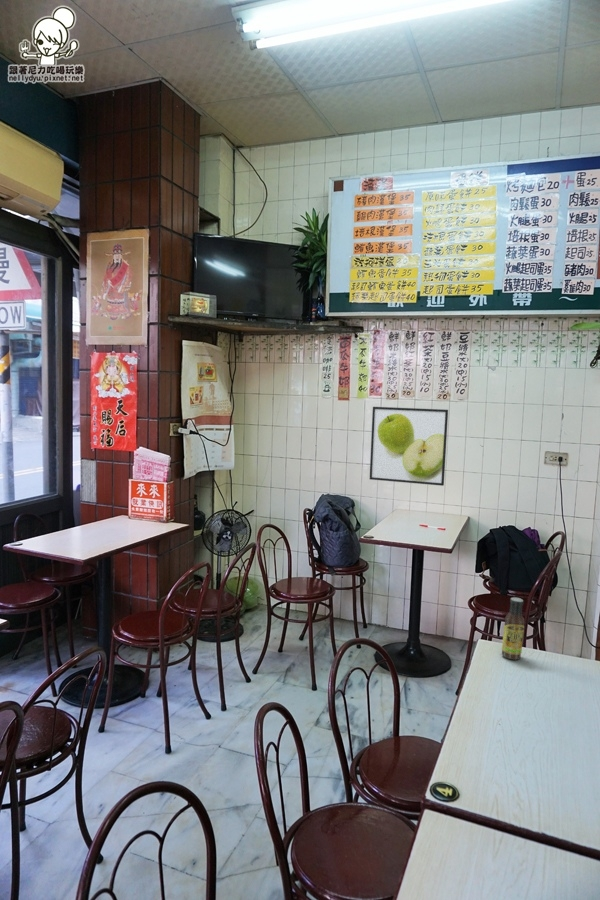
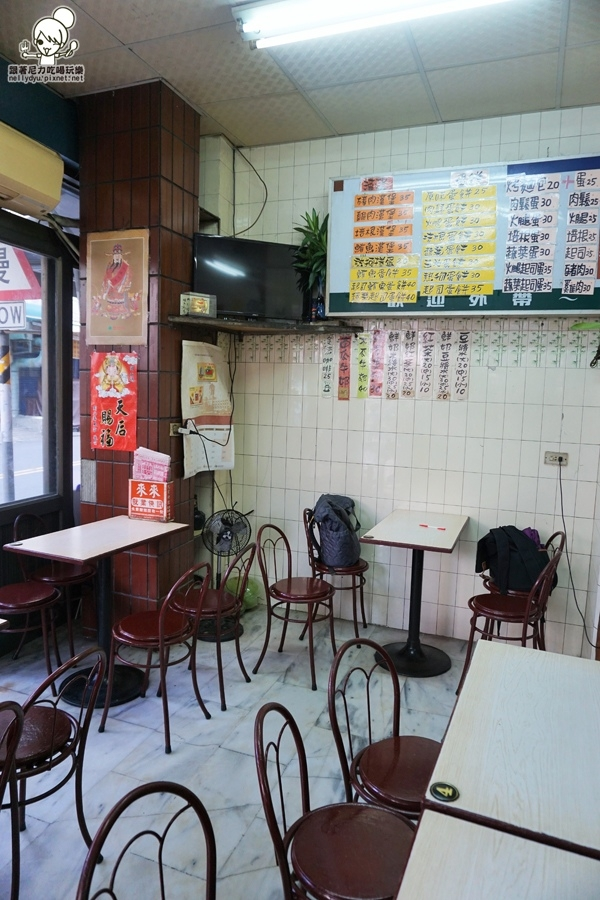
- sauce bottle [501,596,525,661]
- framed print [369,406,449,487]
